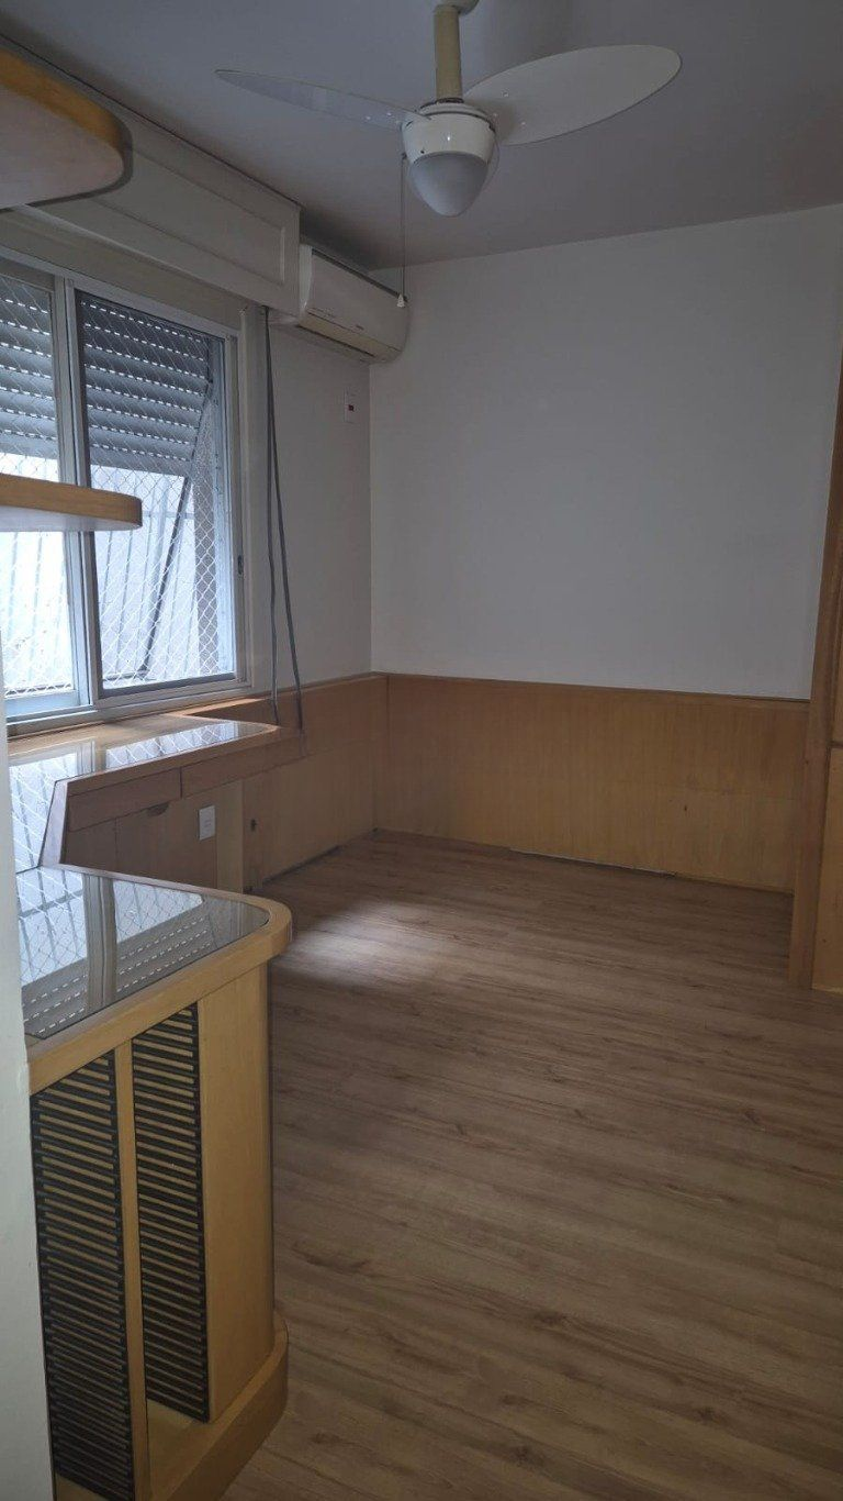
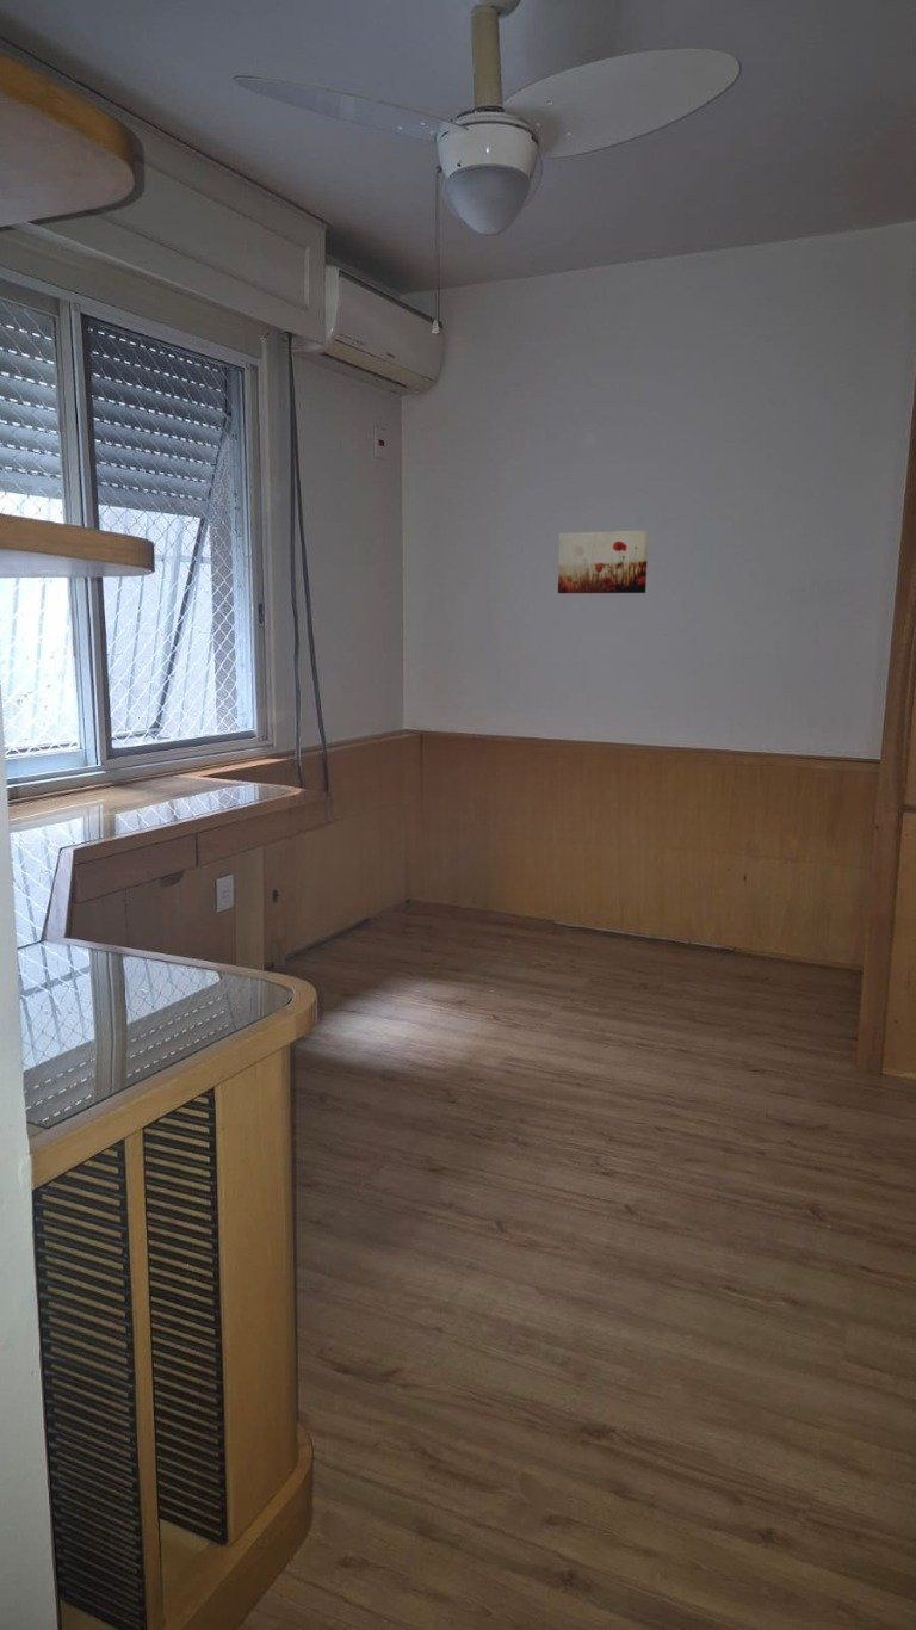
+ wall art [557,530,650,594]
